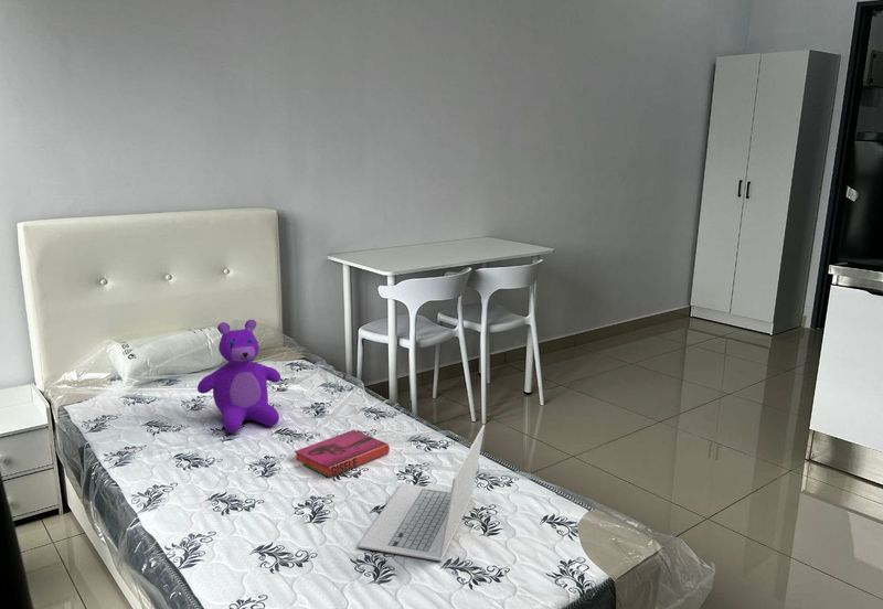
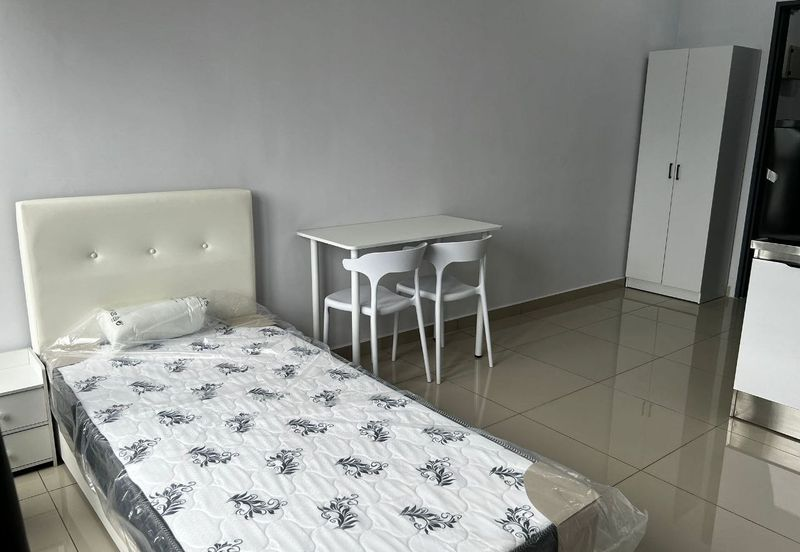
- hardback book [294,429,391,479]
- laptop [357,424,486,562]
- teddy bear [196,319,281,434]
